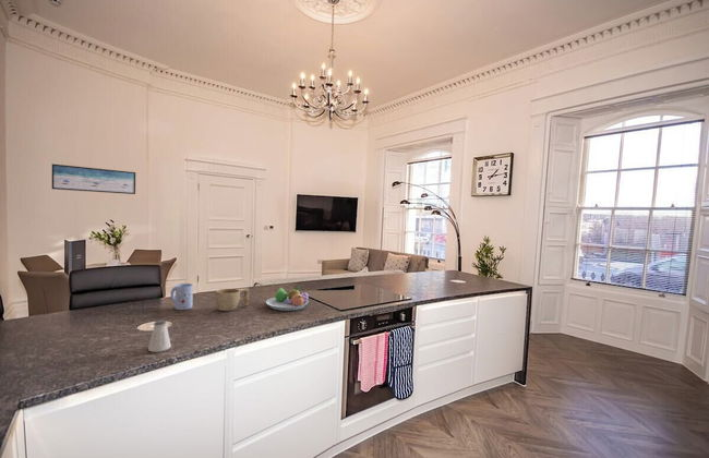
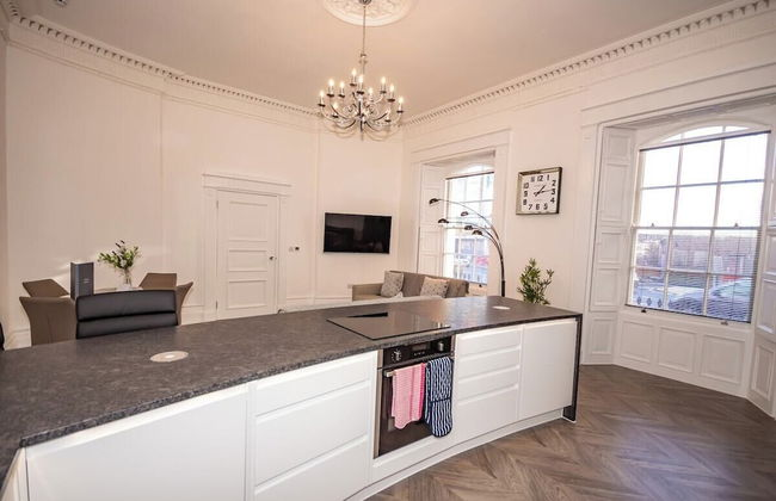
- fruit bowl [265,286,310,312]
- saltshaker [147,318,172,353]
- mug [170,282,194,311]
- cup [215,288,250,312]
- wall art [51,164,136,195]
